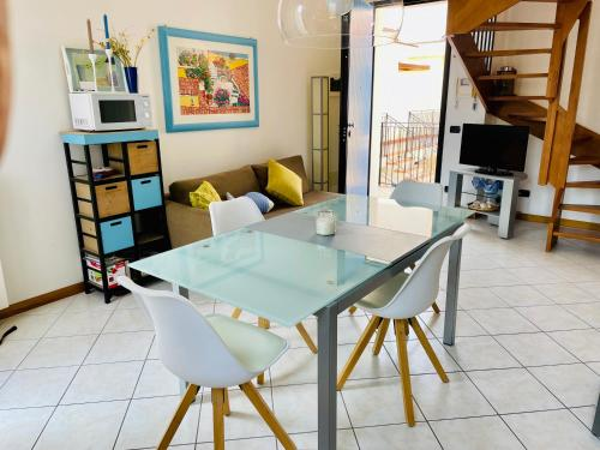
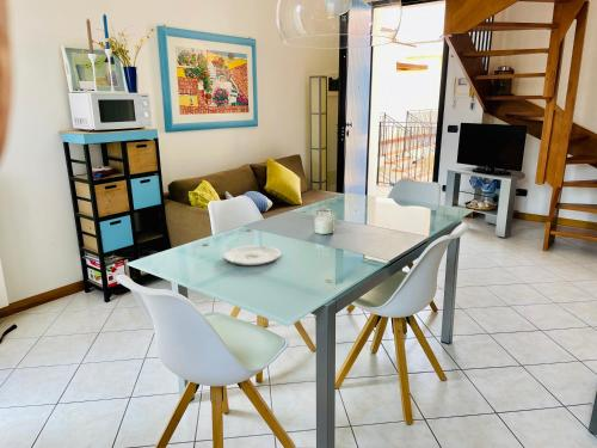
+ plate [222,244,282,266]
